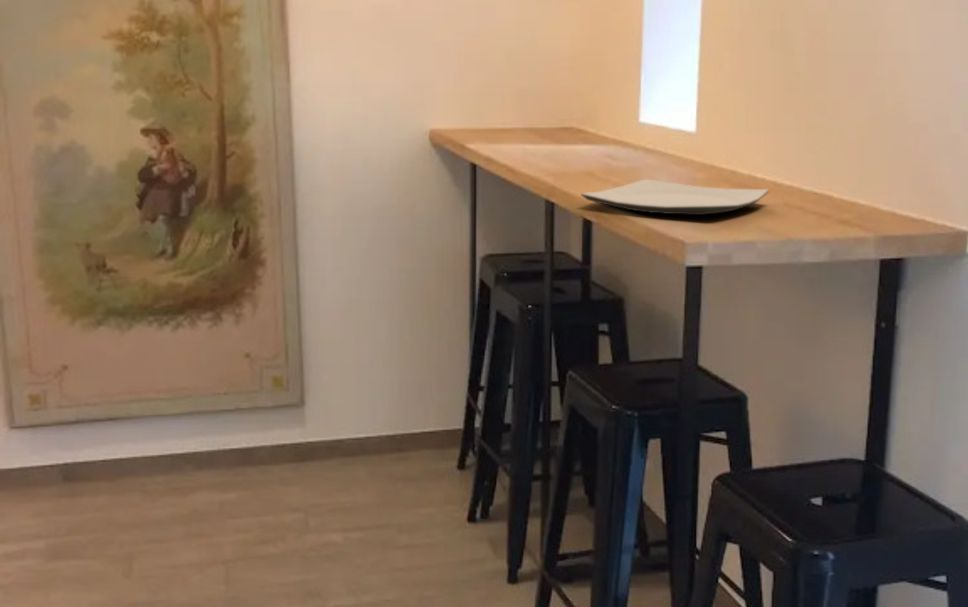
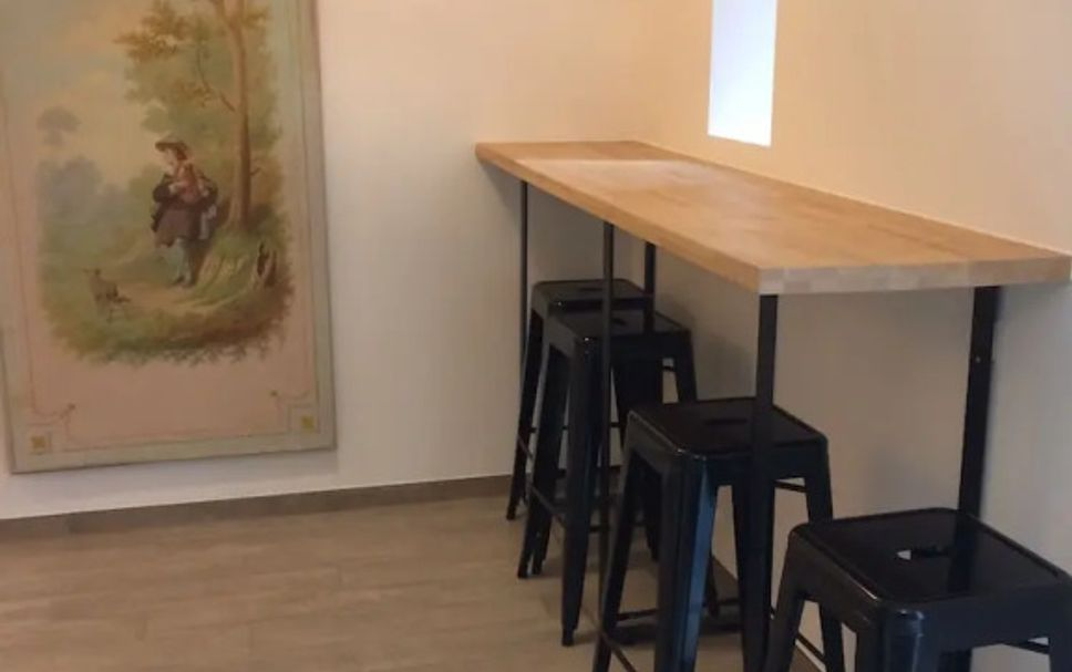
- plate [580,178,770,216]
